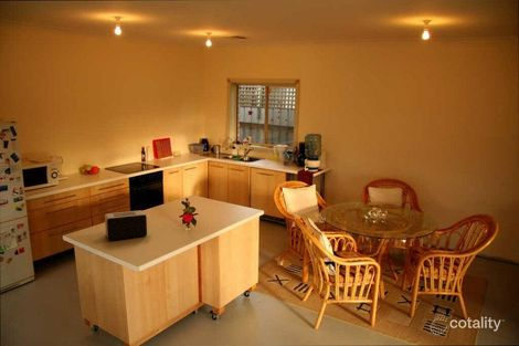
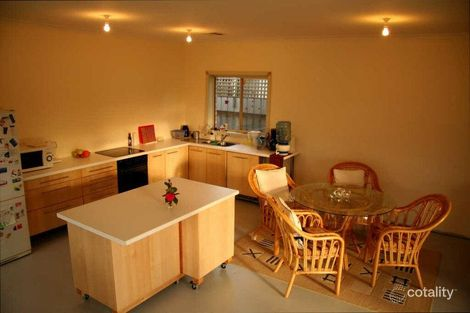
- toaster [104,210,150,241]
